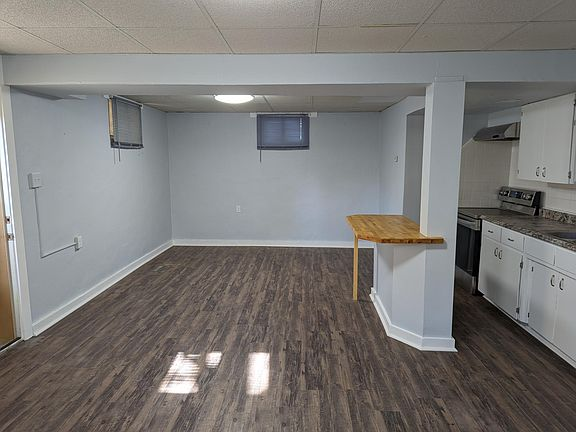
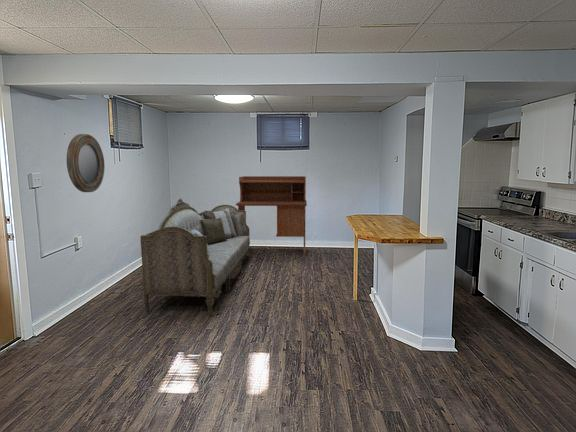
+ desk [235,175,308,256]
+ home mirror [66,133,106,193]
+ sofa [139,197,251,316]
